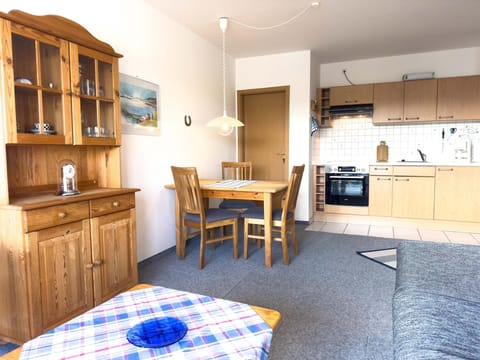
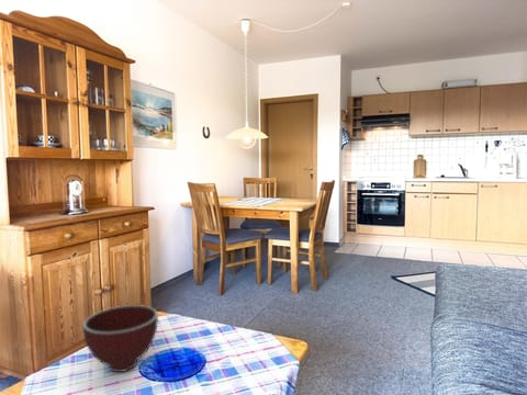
+ bowl [82,304,159,373]
